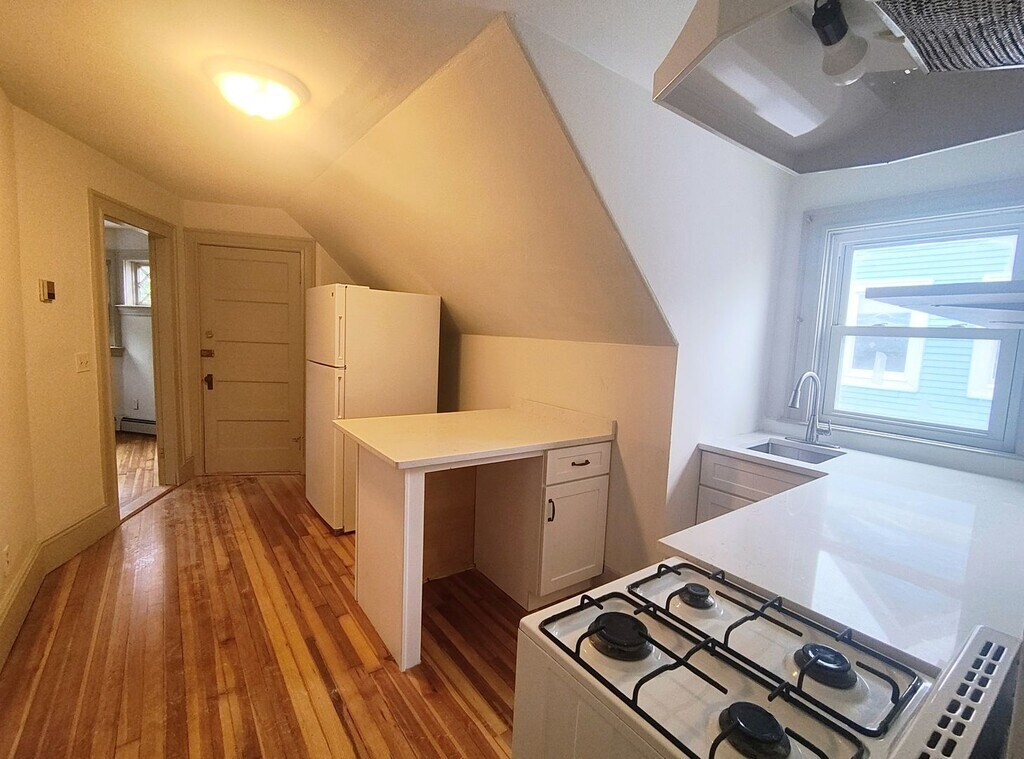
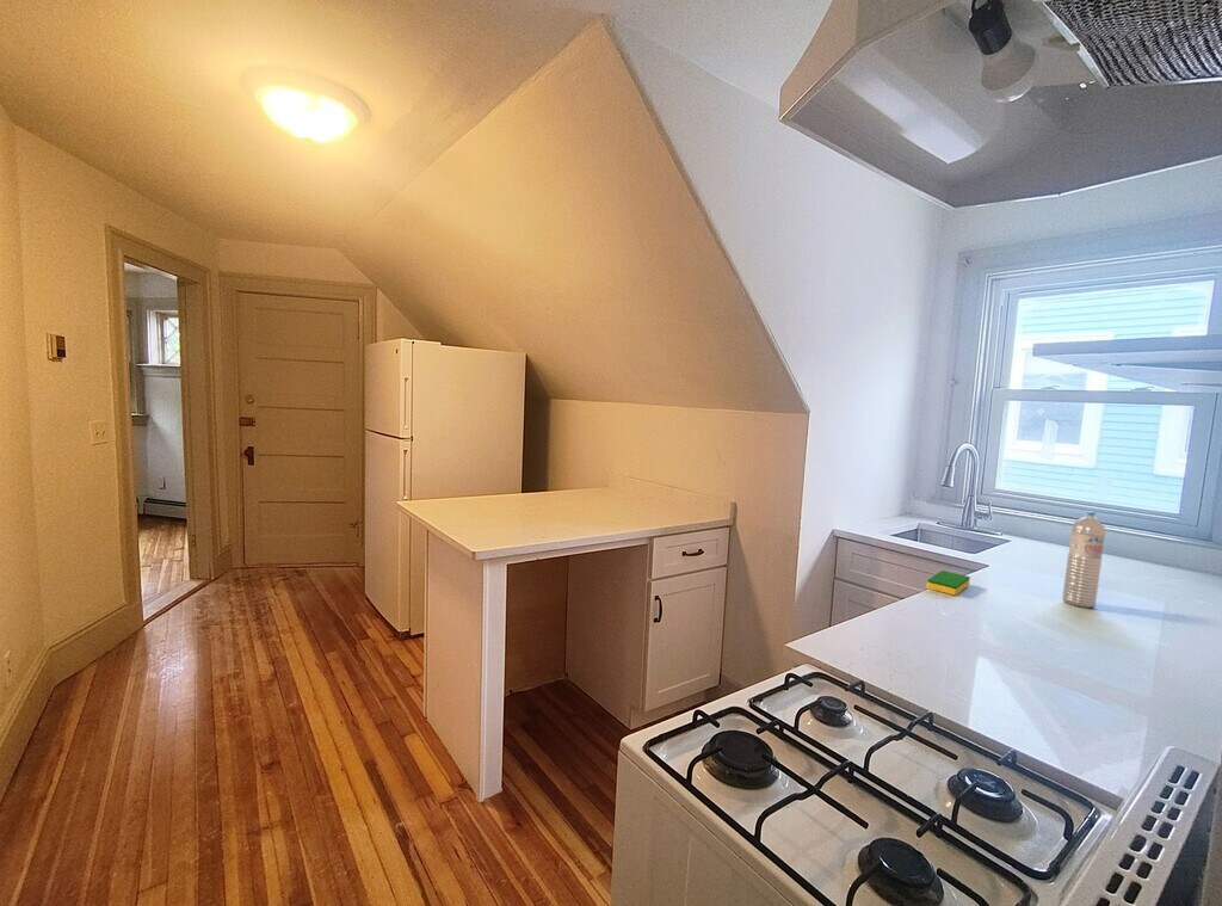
+ dish sponge [926,569,971,597]
+ water bottle [1062,510,1107,609]
